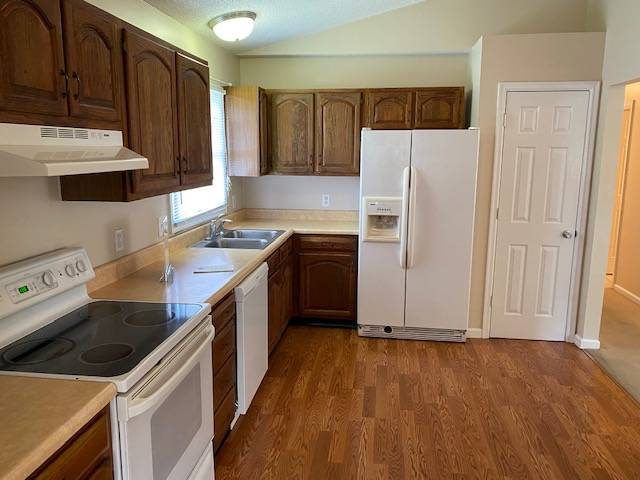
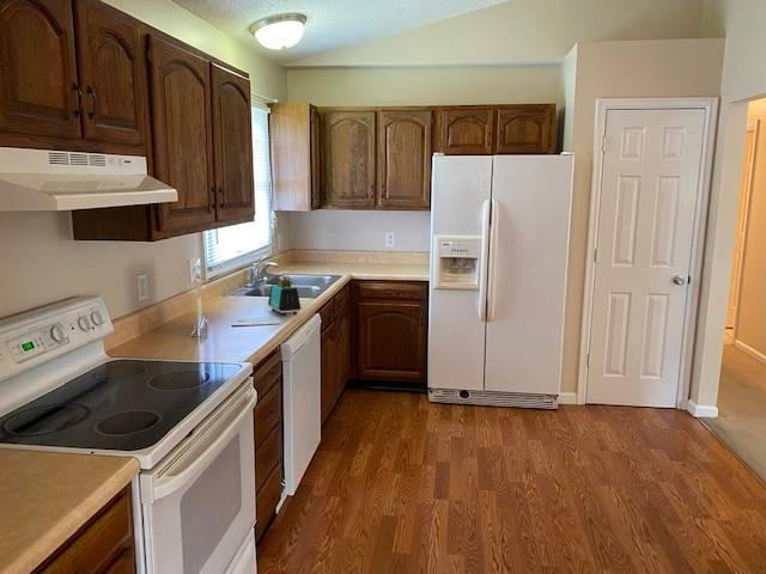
+ toaster [267,279,302,317]
